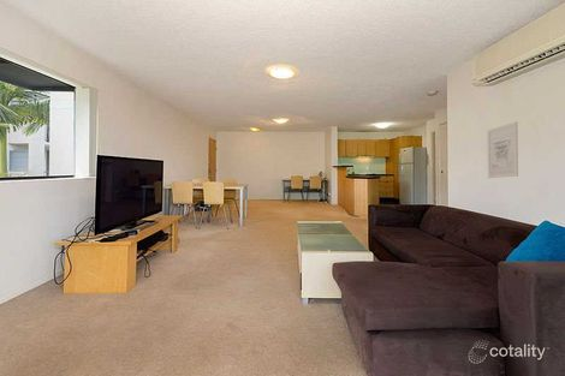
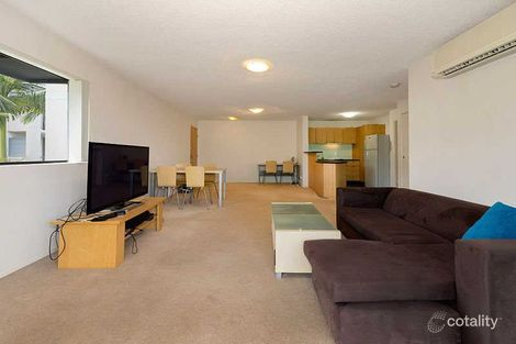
- wall art [486,120,519,179]
